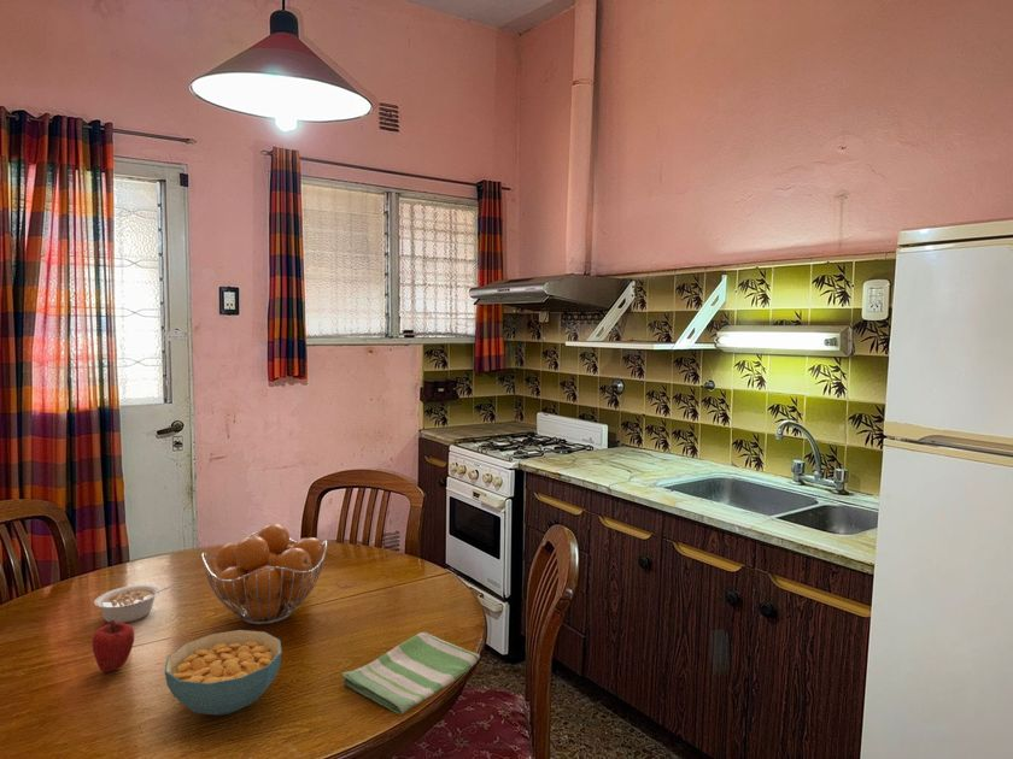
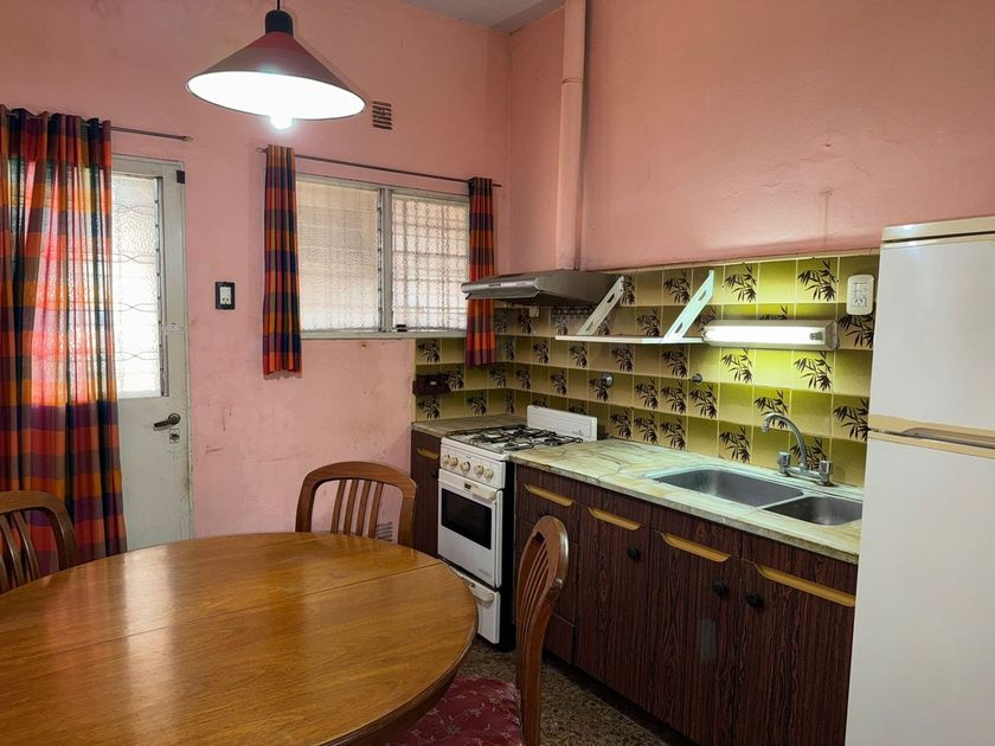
- legume [93,583,174,624]
- dish towel [340,631,481,716]
- apple [92,620,135,673]
- fruit basket [200,523,328,625]
- cereal bowl [164,629,283,717]
